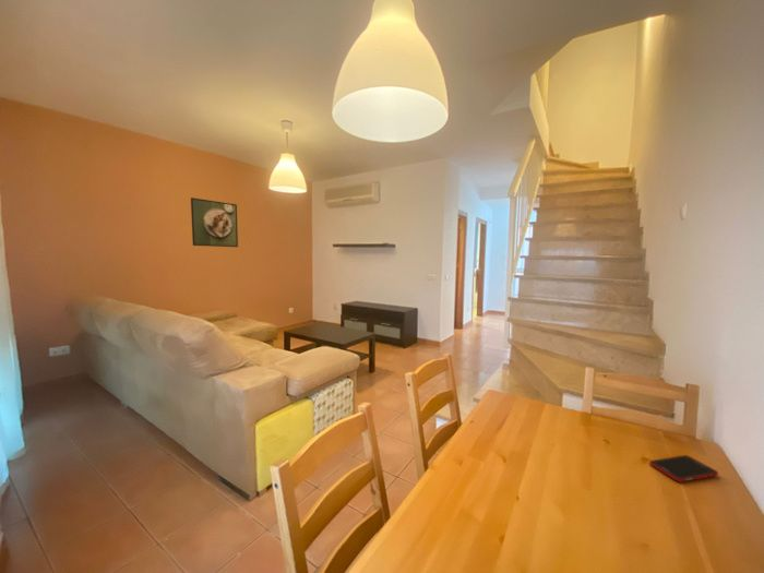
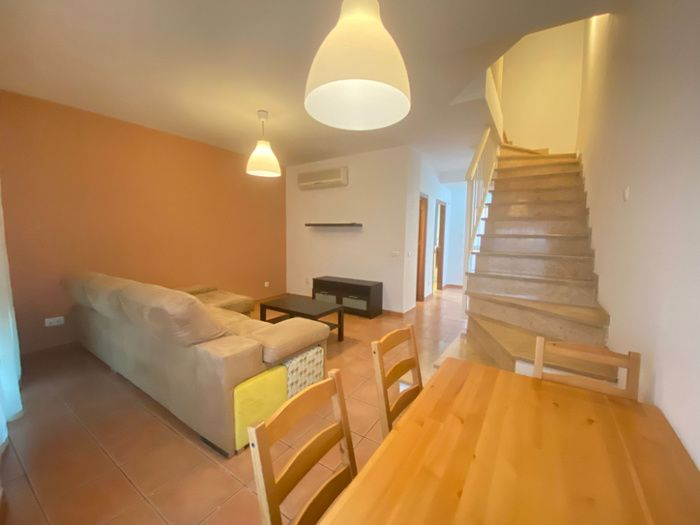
- cell phone [648,454,719,484]
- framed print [190,196,239,248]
